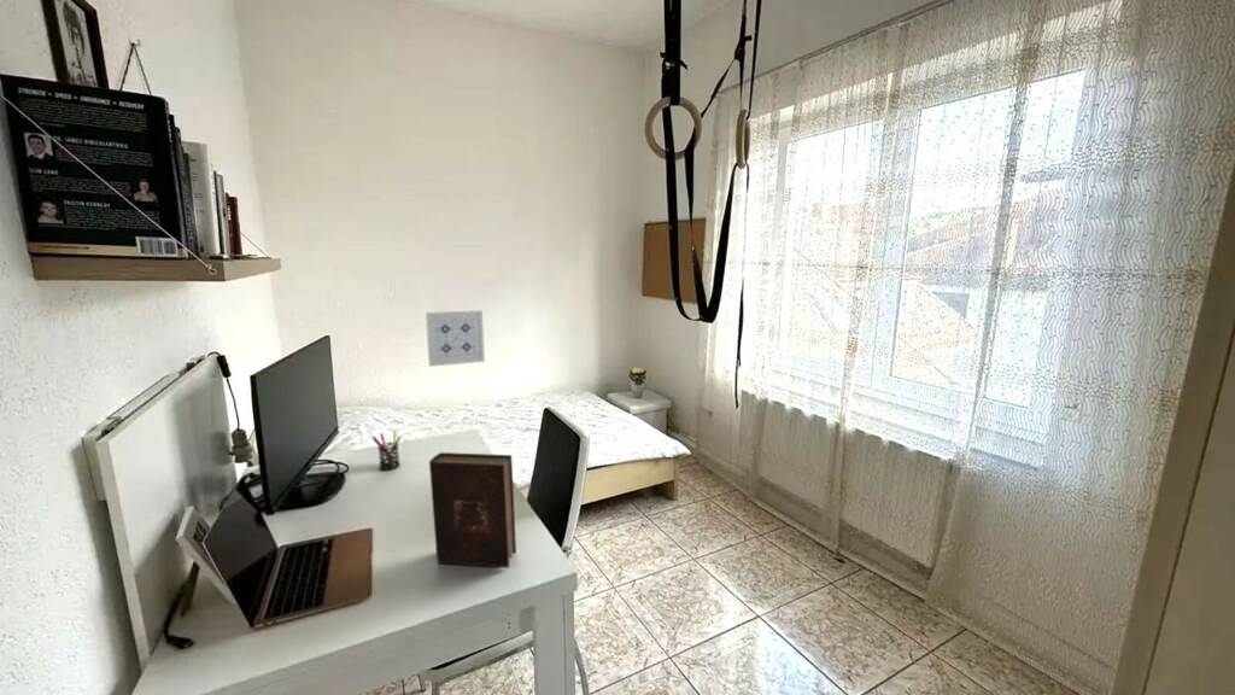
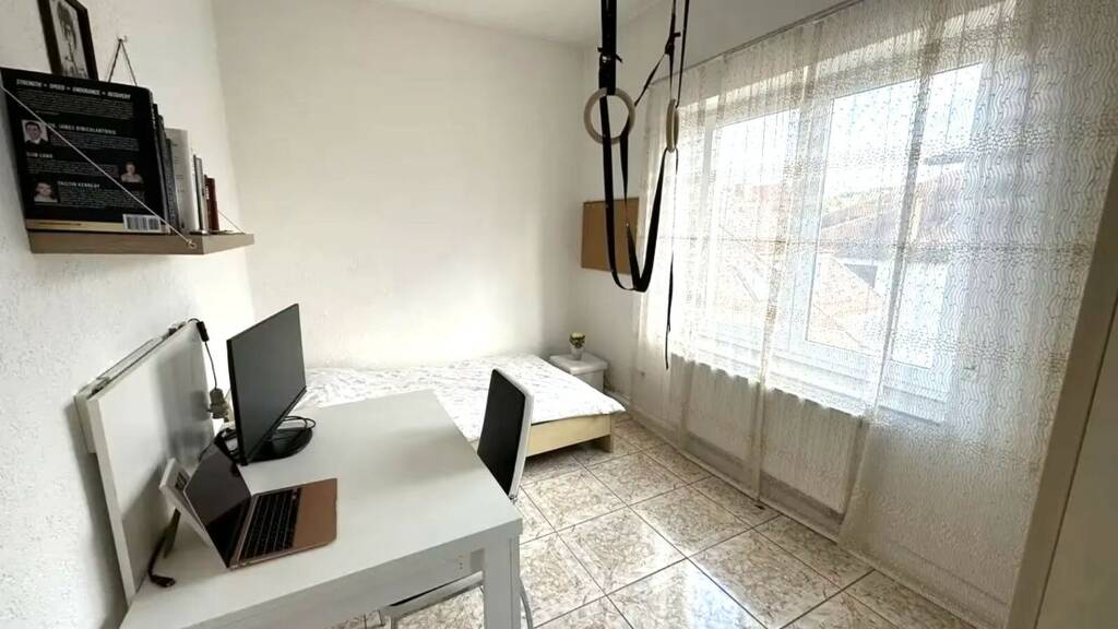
- pen holder [371,428,403,471]
- wall art [425,309,486,368]
- bible [428,451,517,568]
